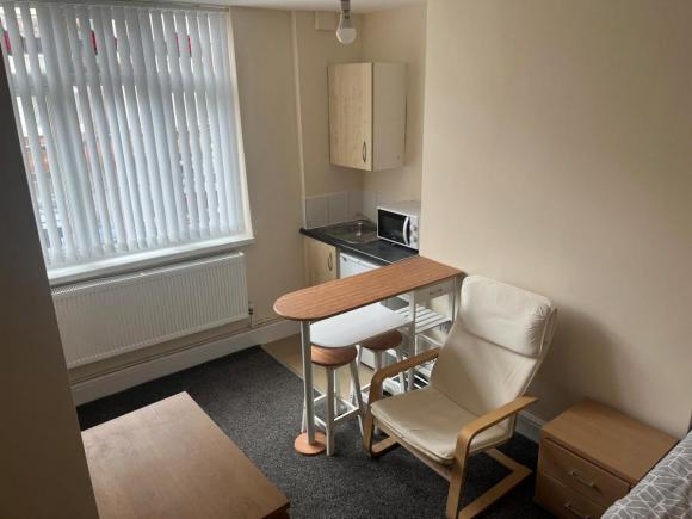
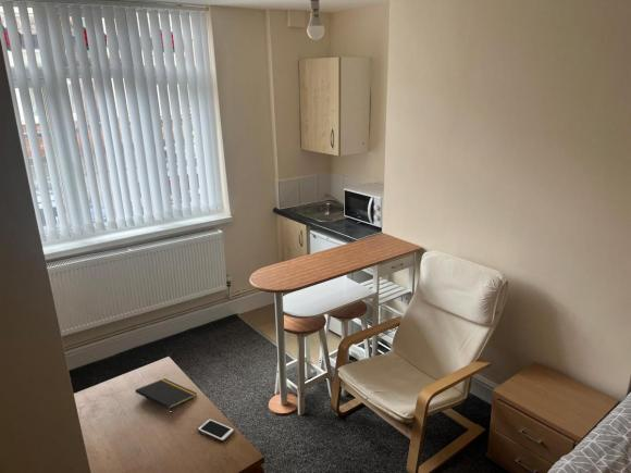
+ notepad [134,377,198,416]
+ cell phone [197,418,236,443]
